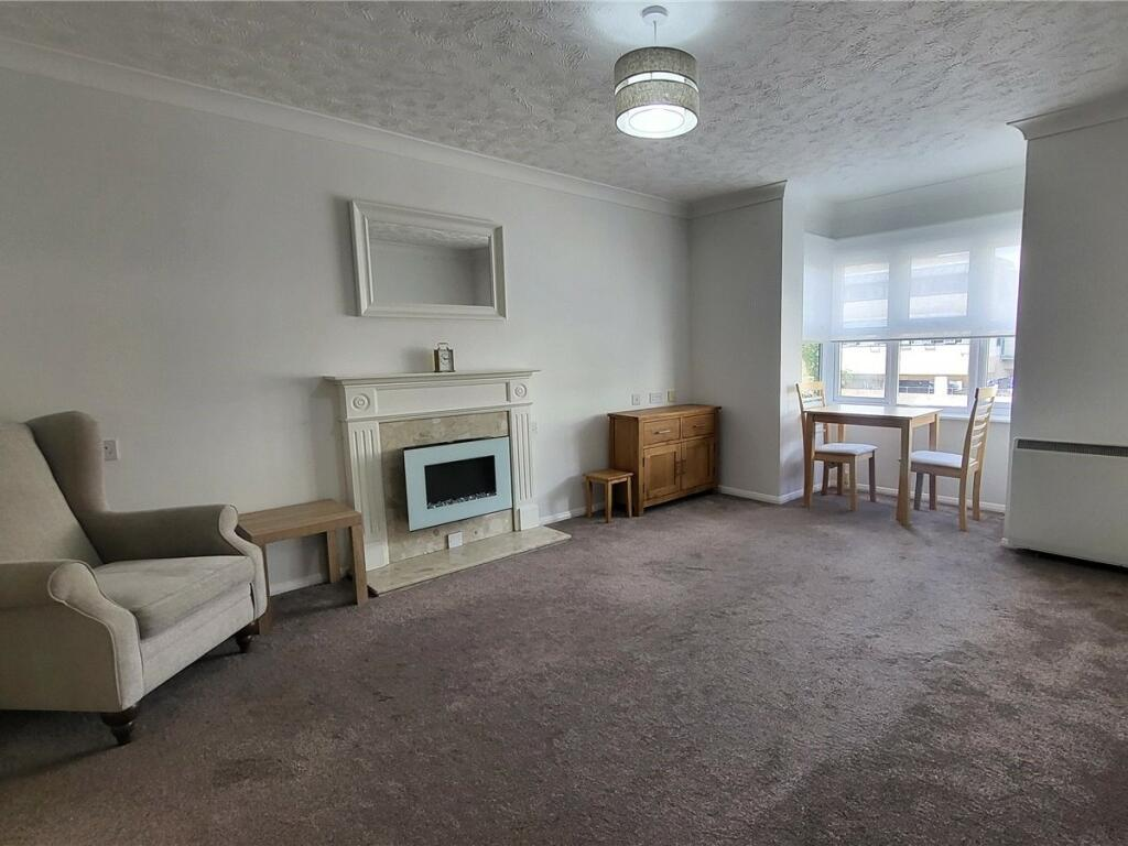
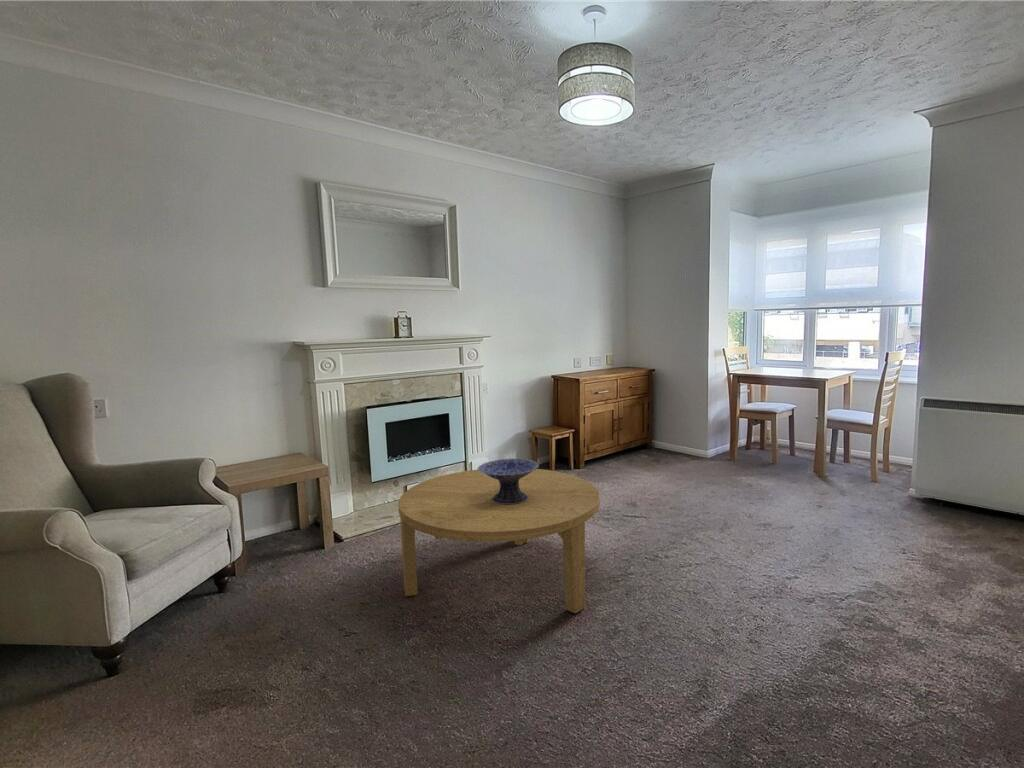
+ coffee table [397,468,601,614]
+ decorative bowl [476,458,540,504]
